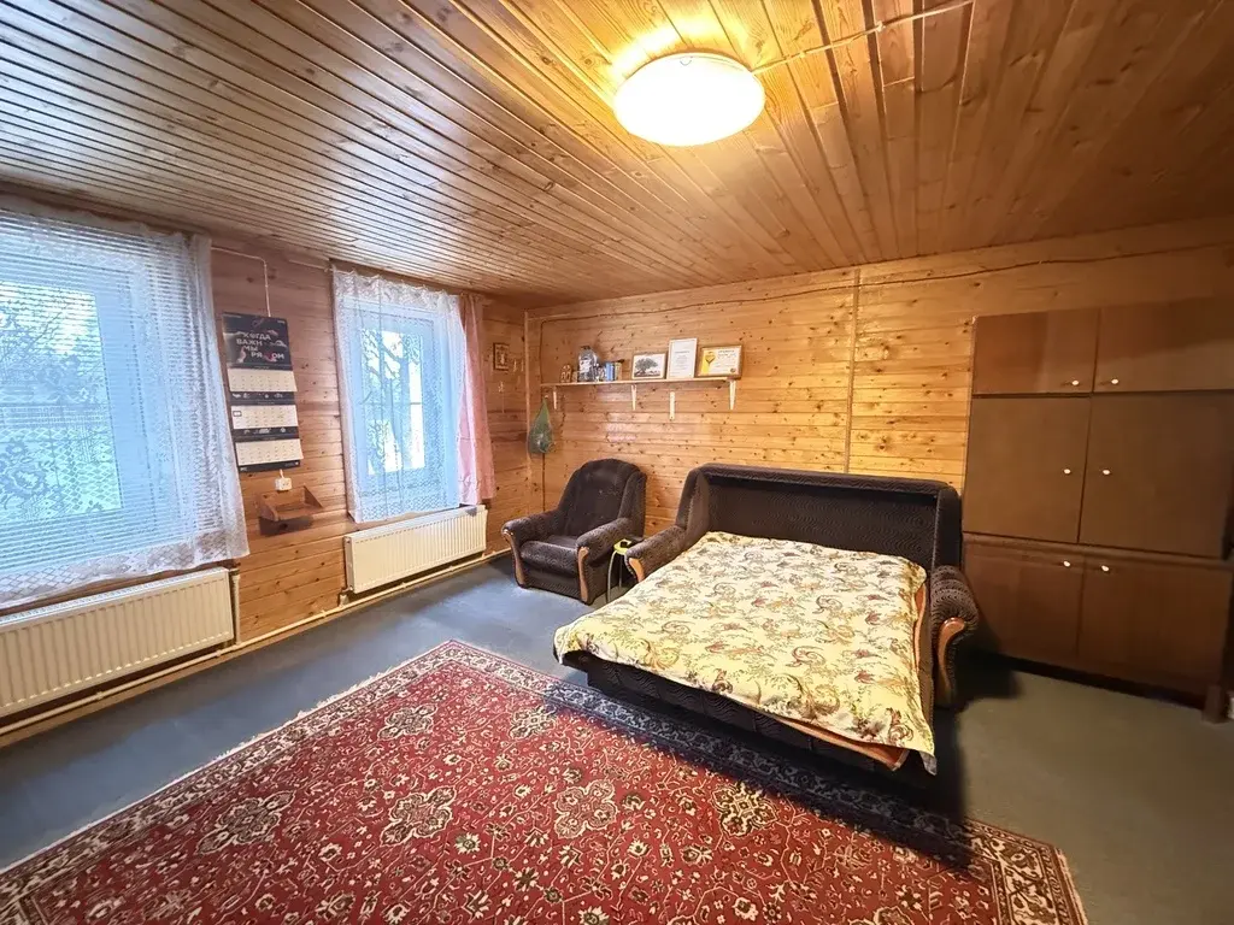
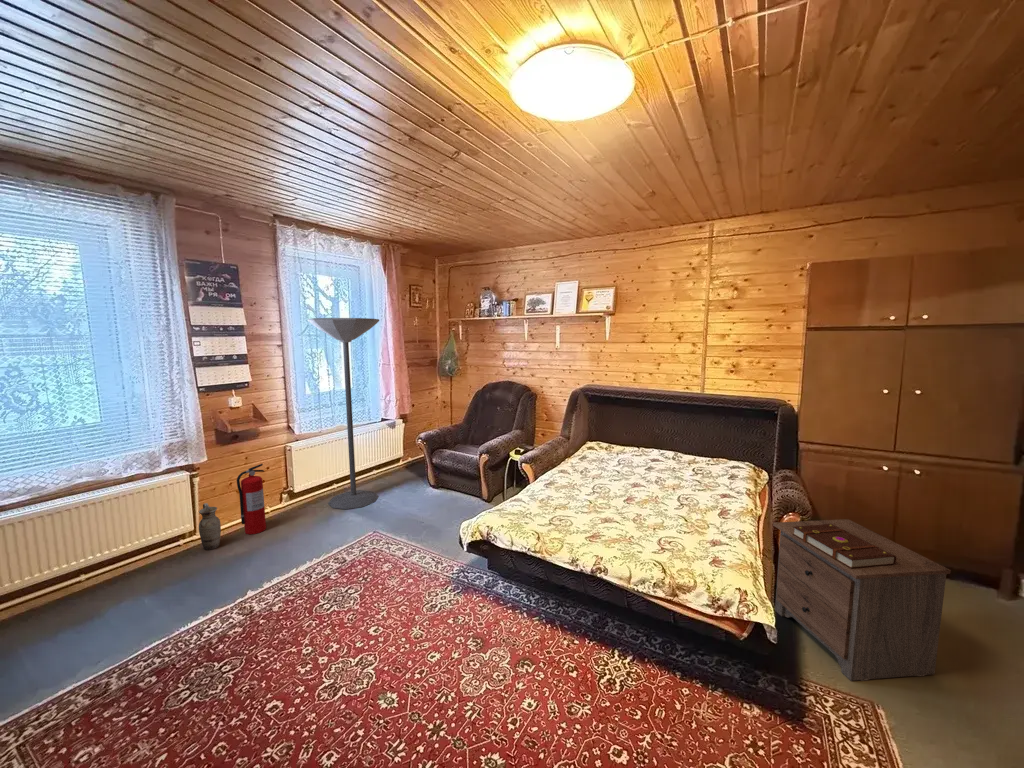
+ floor lamp [307,317,380,510]
+ book [793,524,896,569]
+ nightstand [772,518,952,682]
+ ceramic jug [198,502,222,551]
+ fire extinguisher [236,463,267,535]
